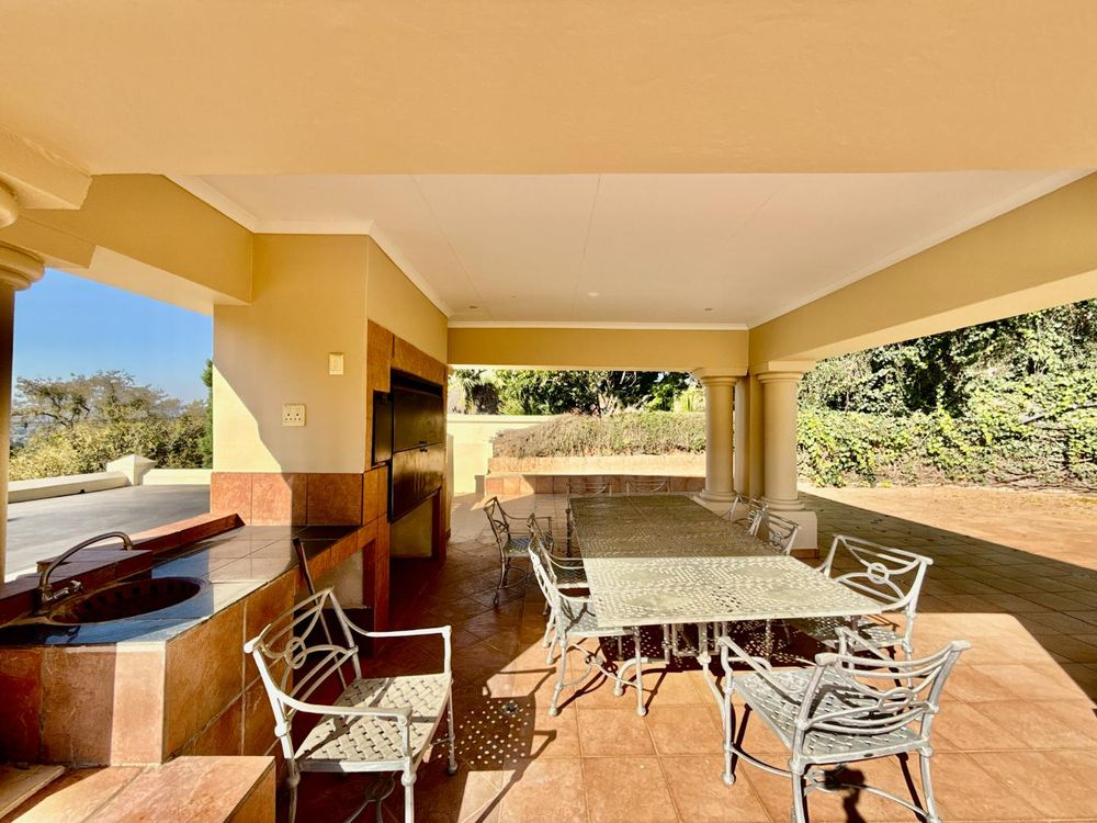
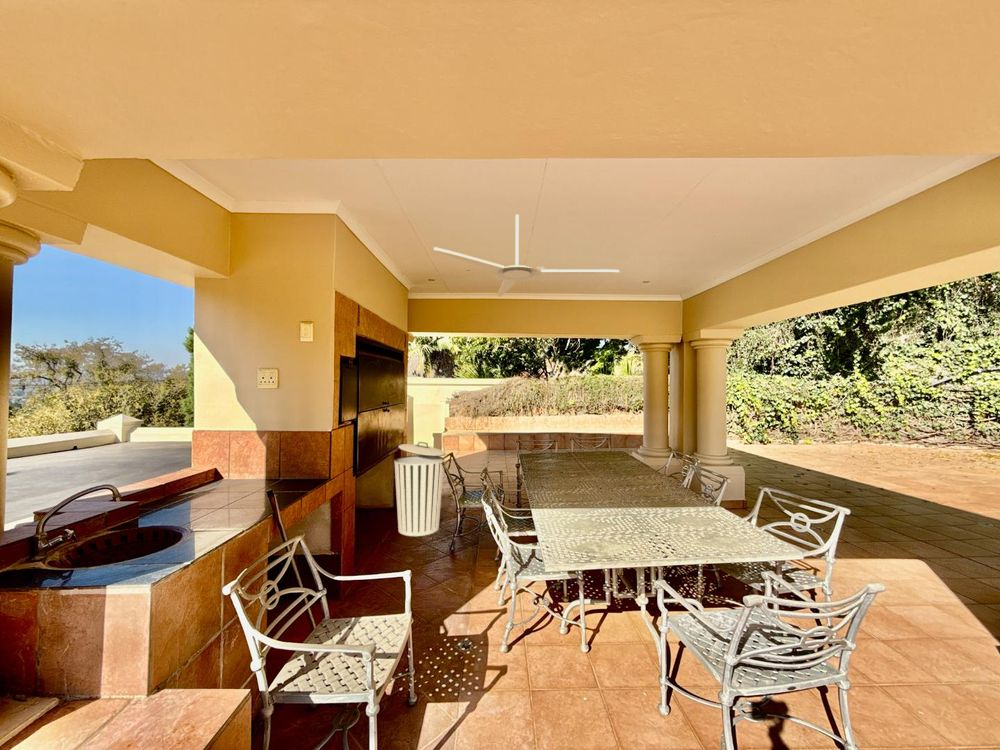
+ ceiling fan [433,213,620,298]
+ trash can [394,441,447,537]
